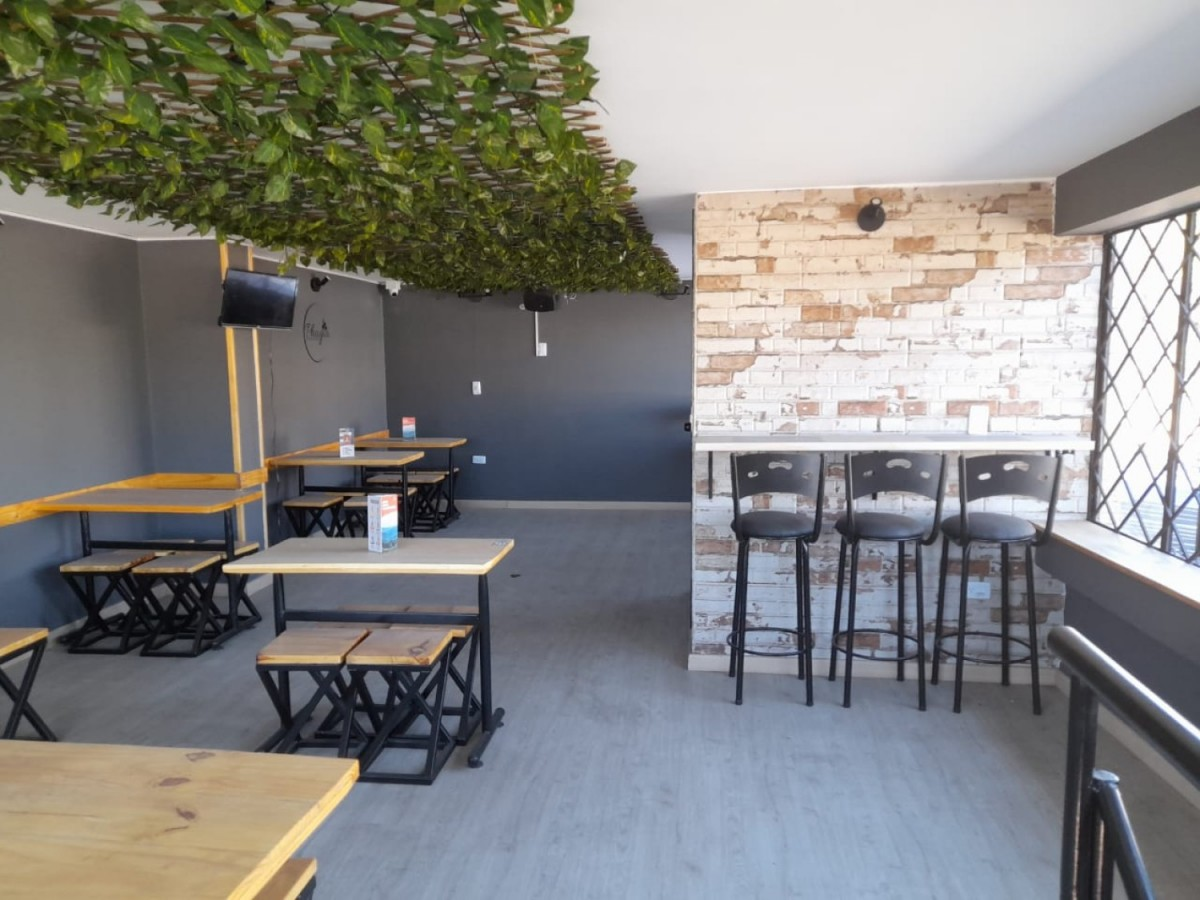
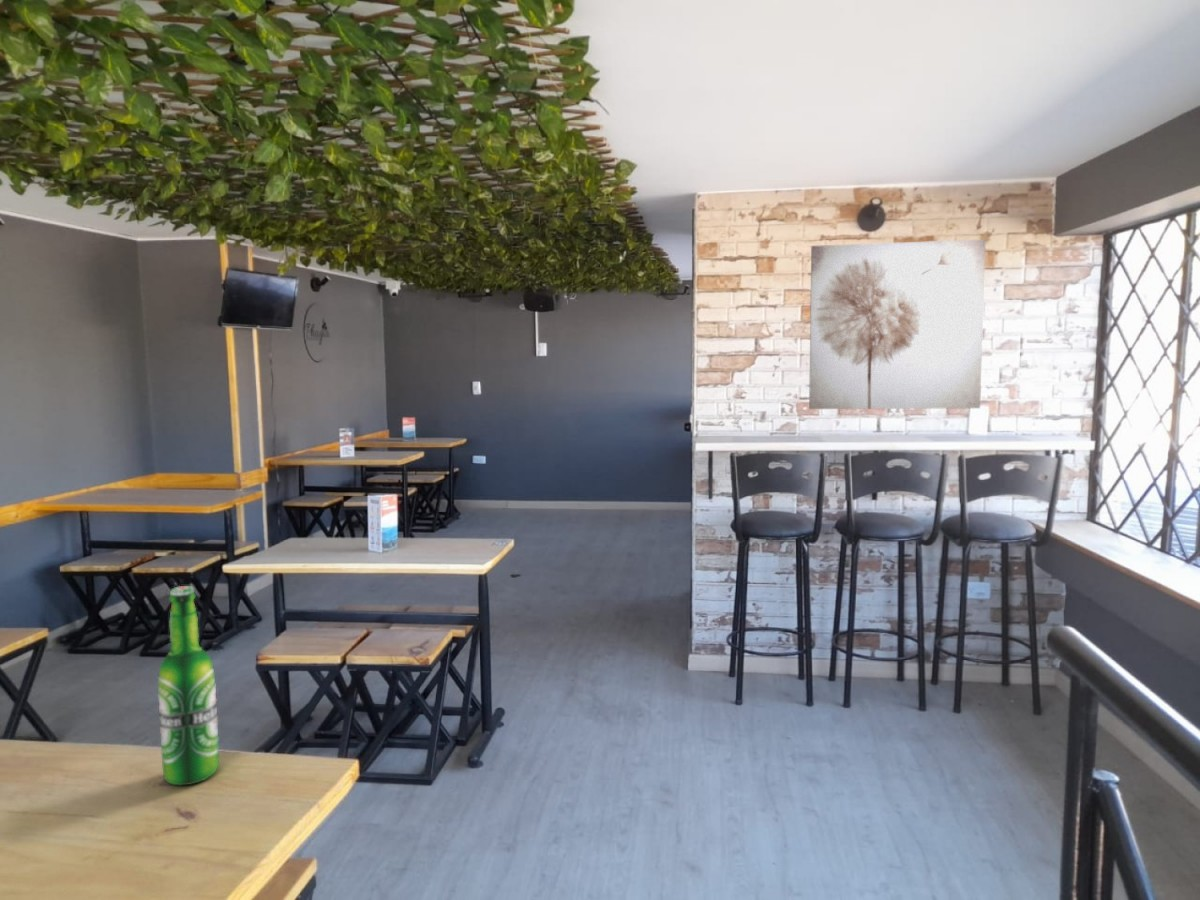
+ wall art [808,239,987,410]
+ beer bottle [157,585,220,786]
